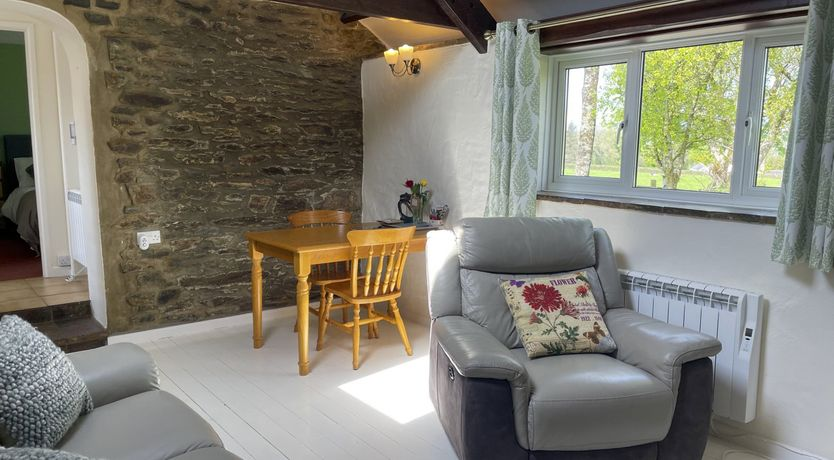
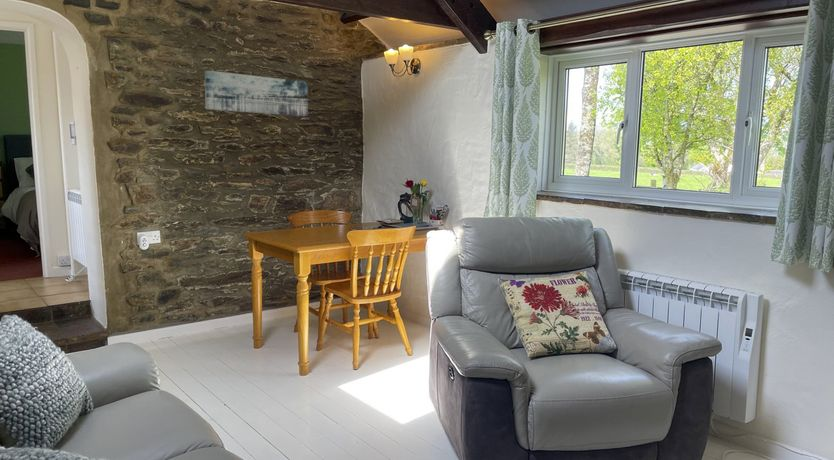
+ wall art [204,70,309,117]
